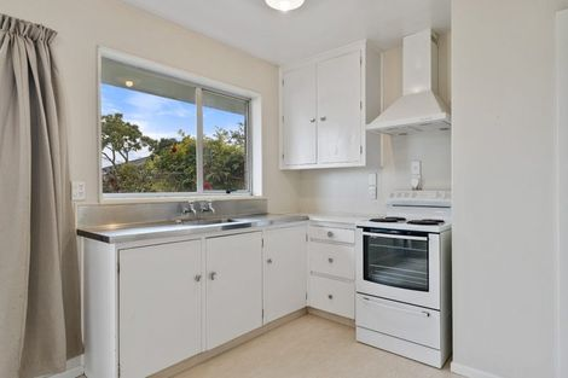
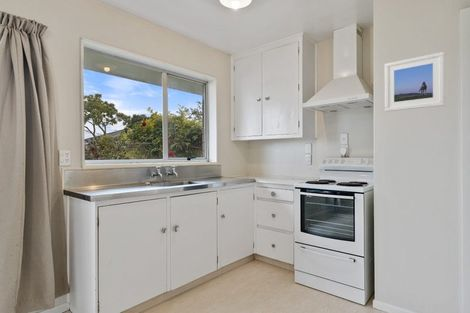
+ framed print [384,51,445,112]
